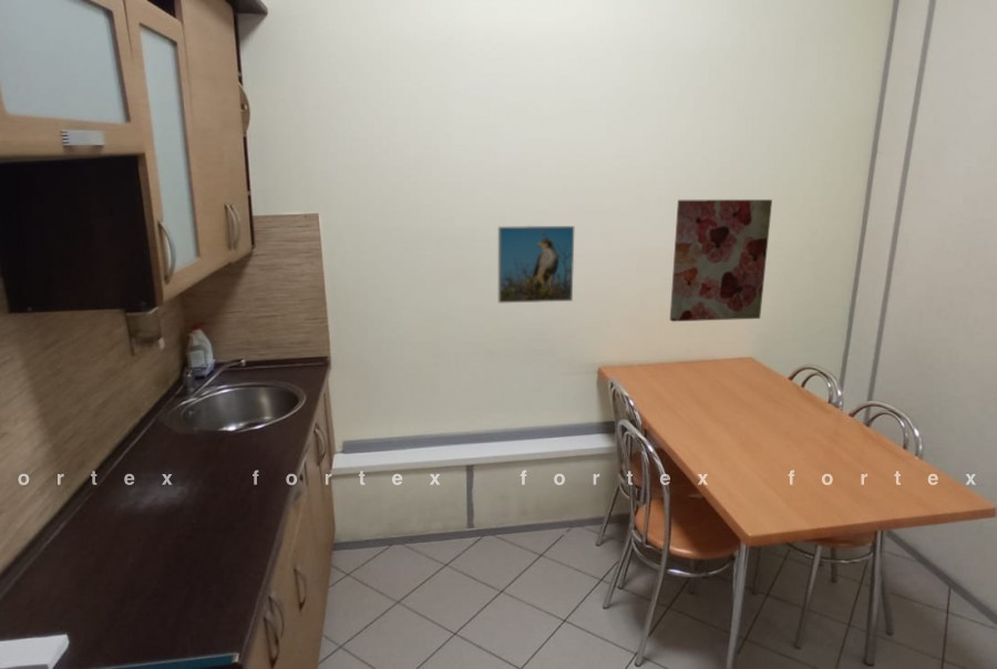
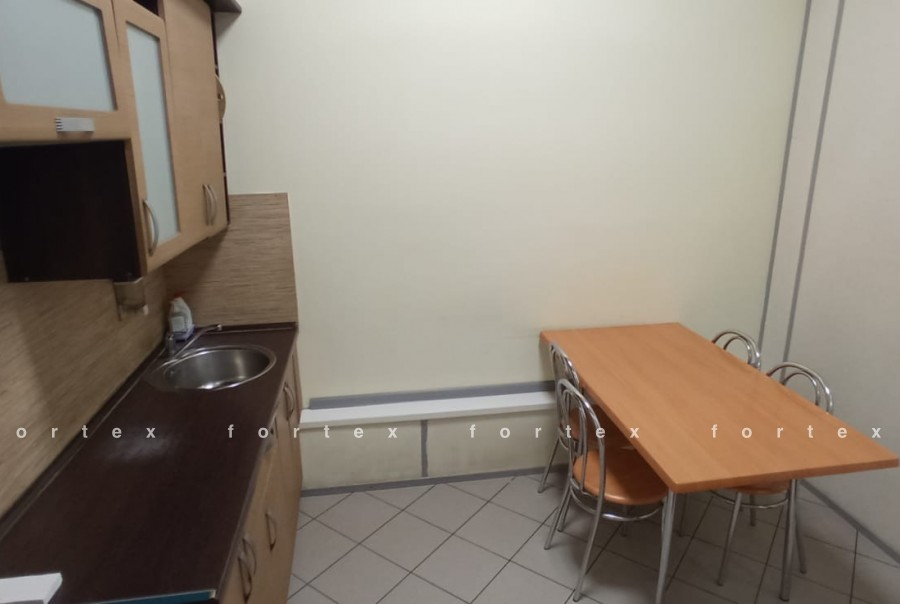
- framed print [497,225,575,303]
- wall art [669,198,773,322]
